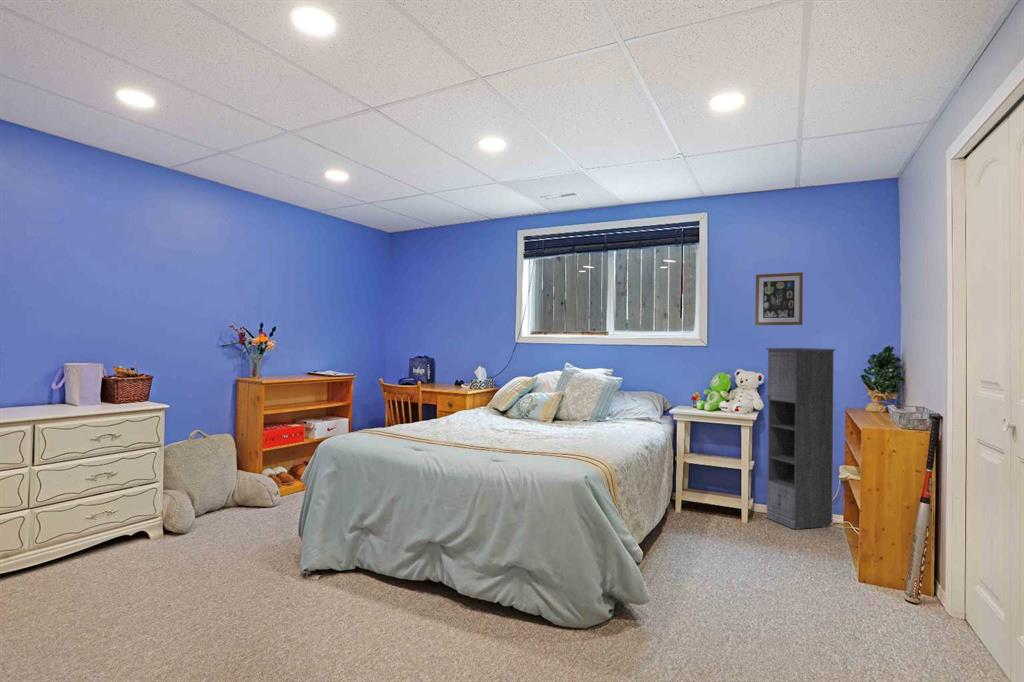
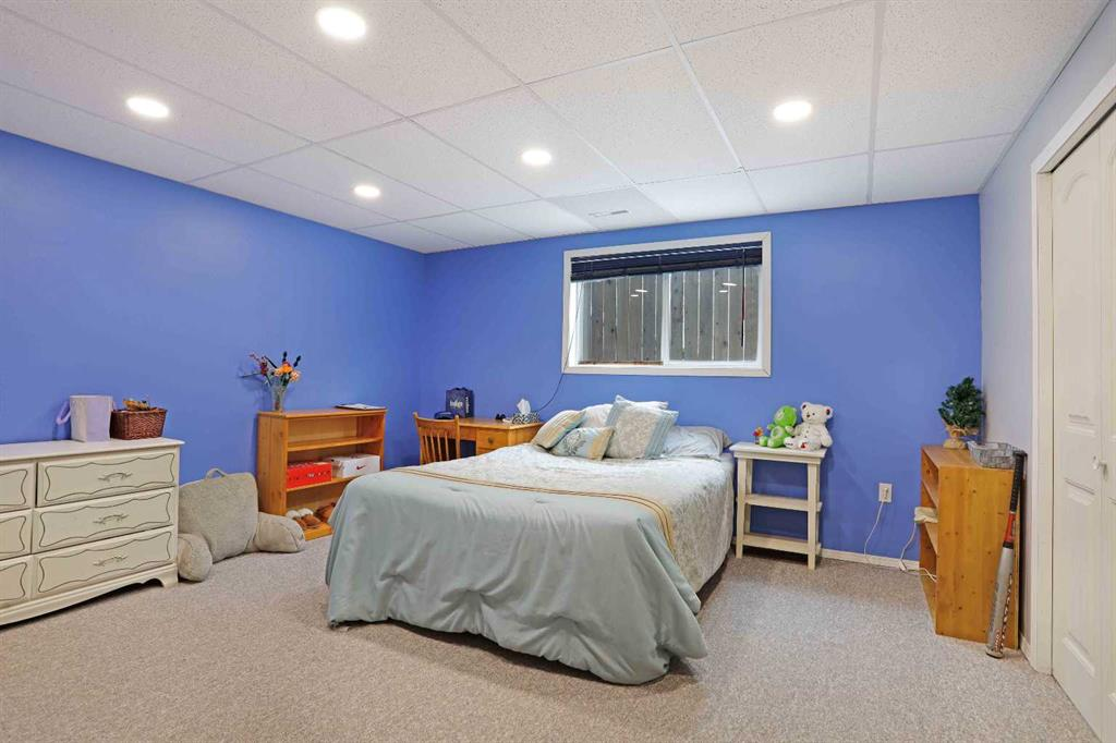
- wall art [754,271,804,326]
- storage cabinet [764,347,837,530]
